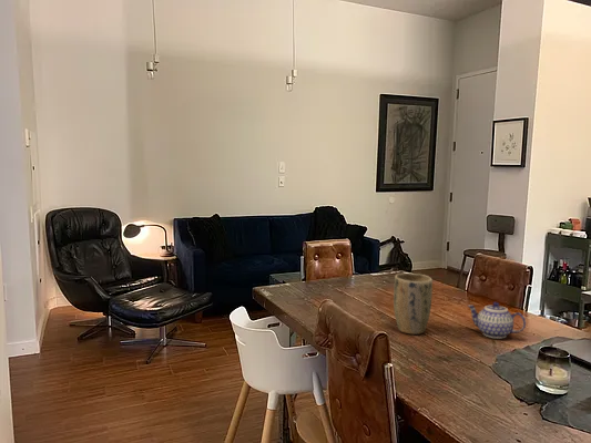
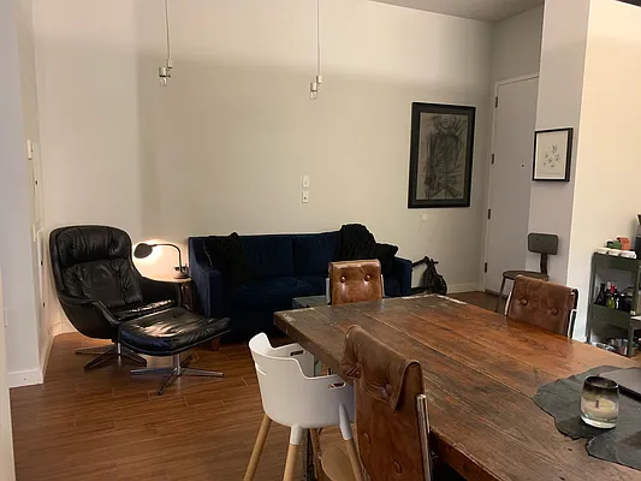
- plant pot [393,272,434,336]
- teapot [466,301,527,340]
